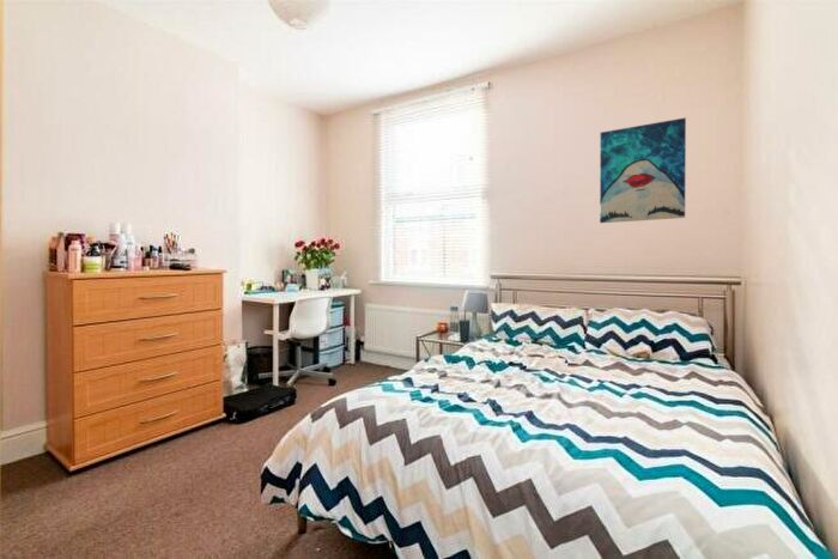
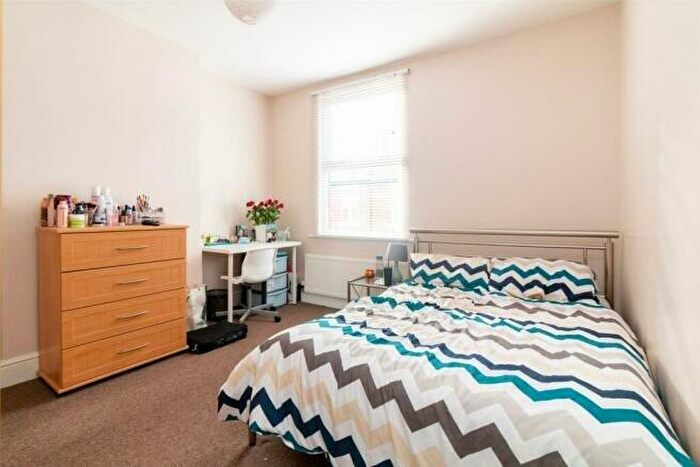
- wall art [599,116,687,224]
